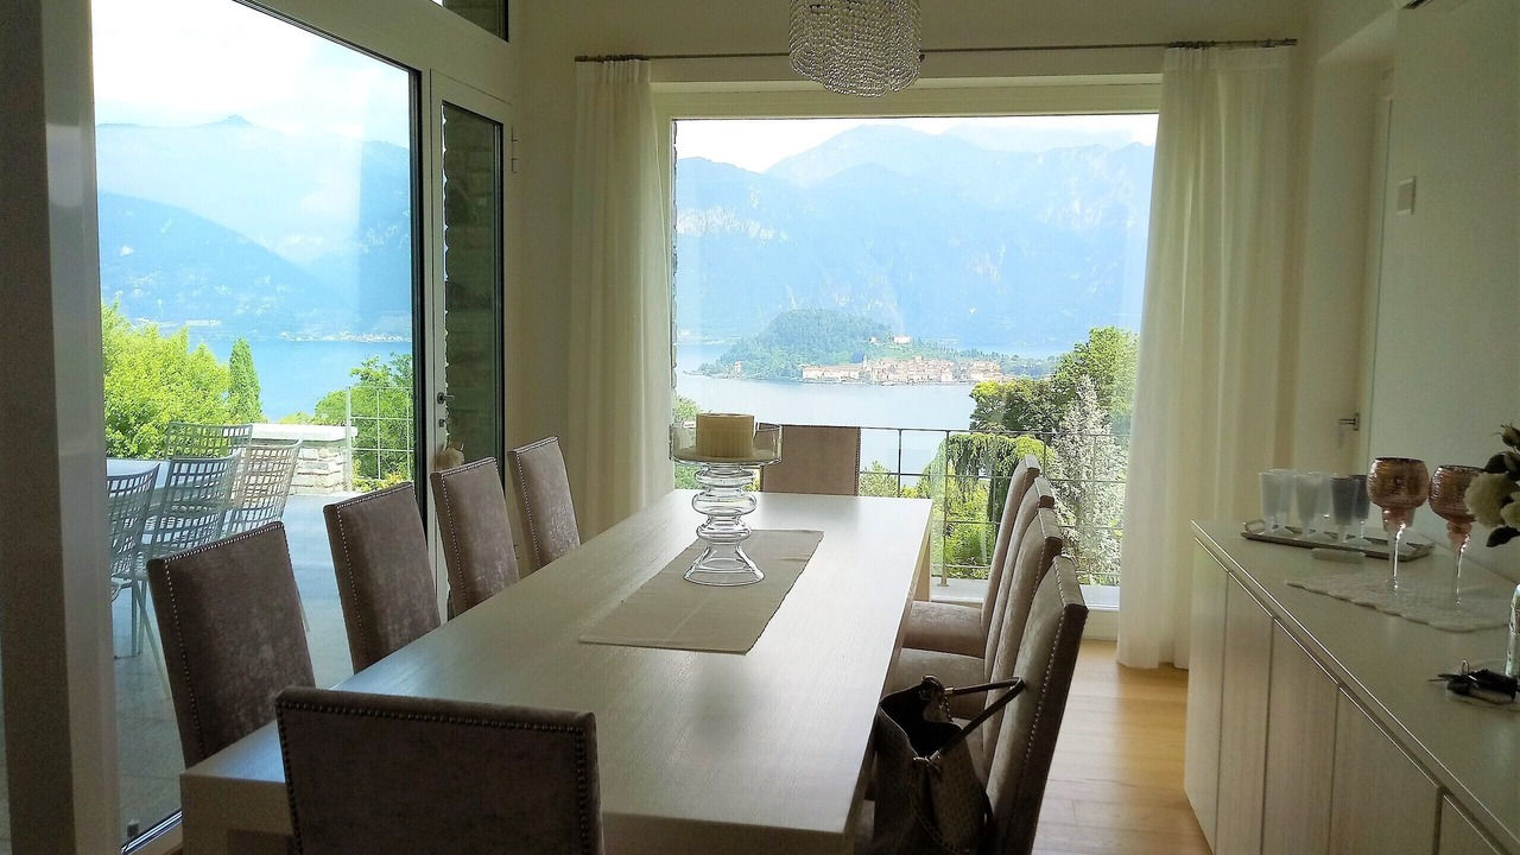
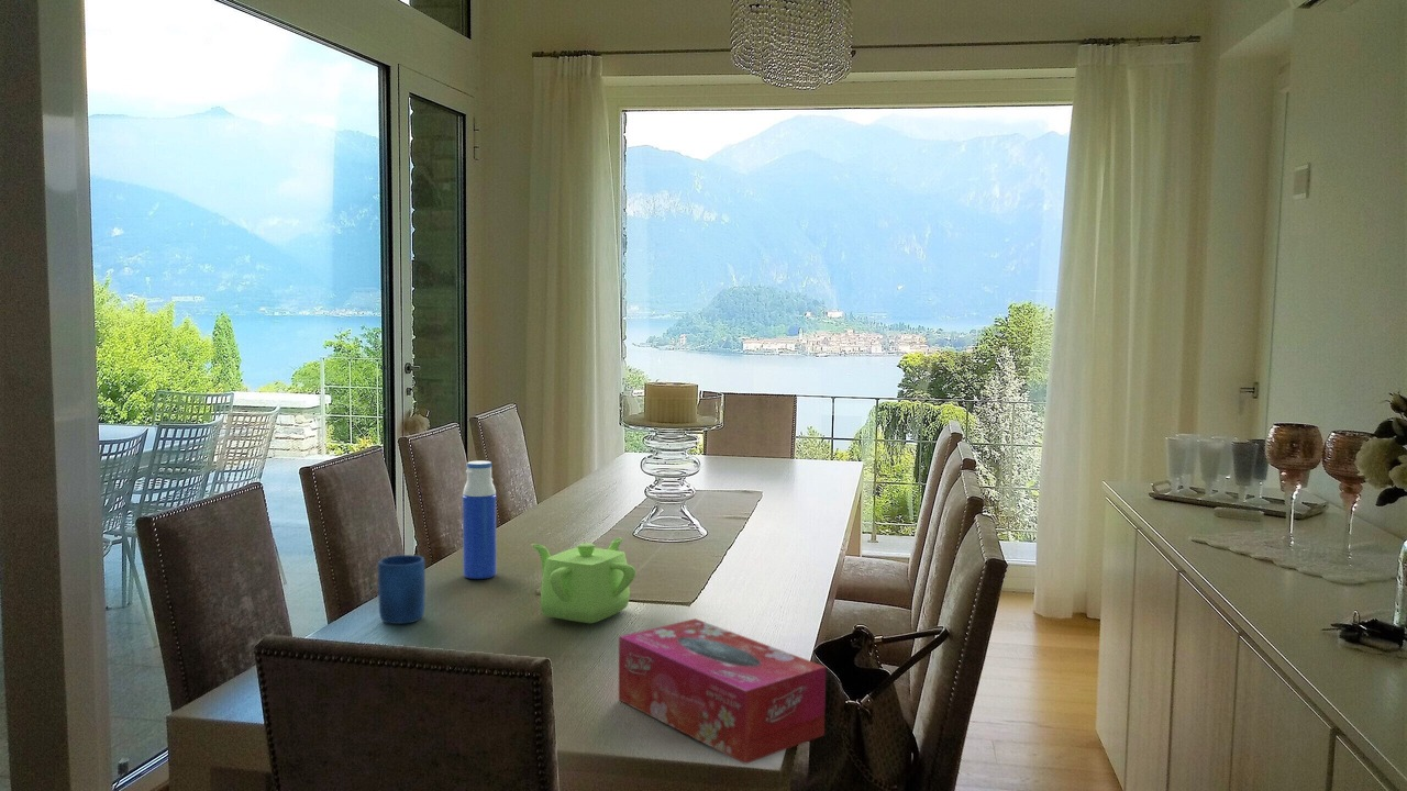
+ mug [377,554,426,625]
+ teapot [530,537,636,624]
+ water bottle [462,460,497,580]
+ tissue box [618,617,827,765]
